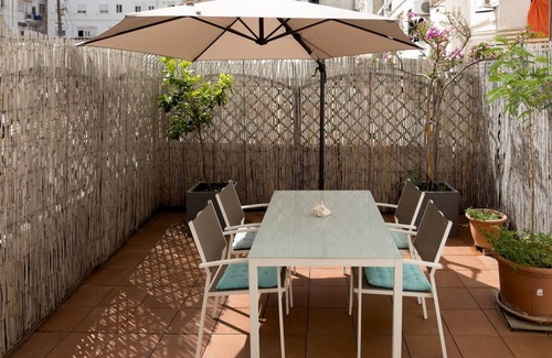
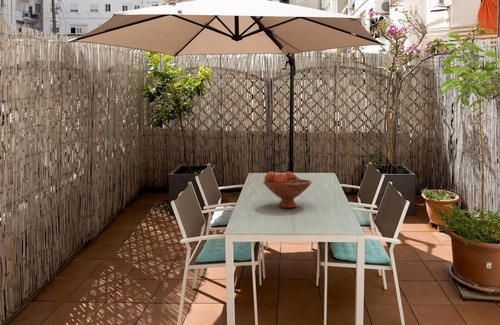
+ fruit bowl [262,170,313,209]
